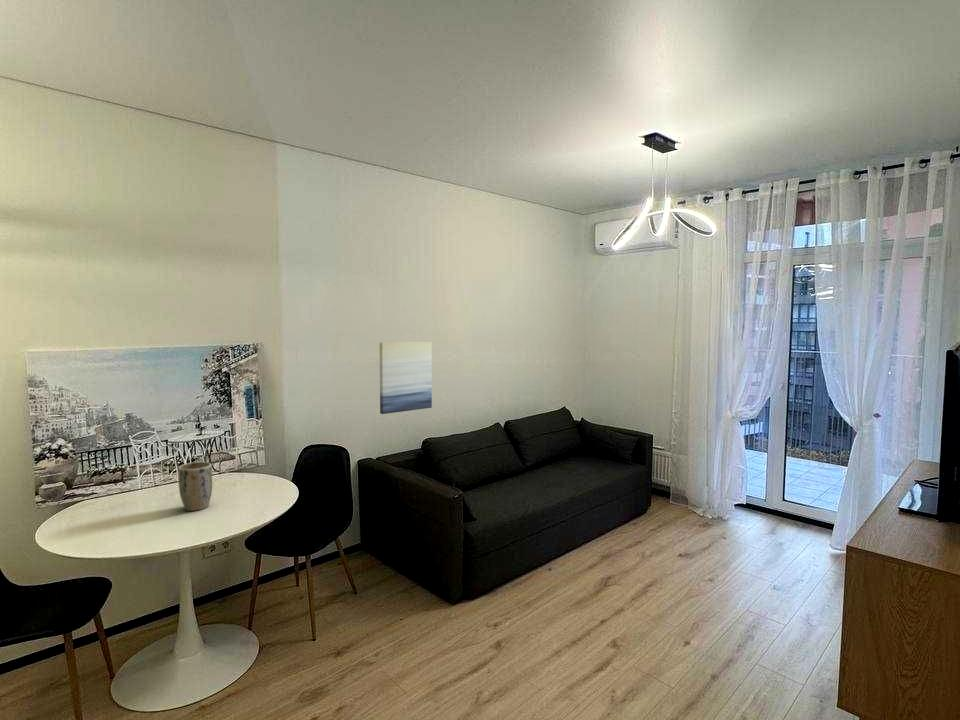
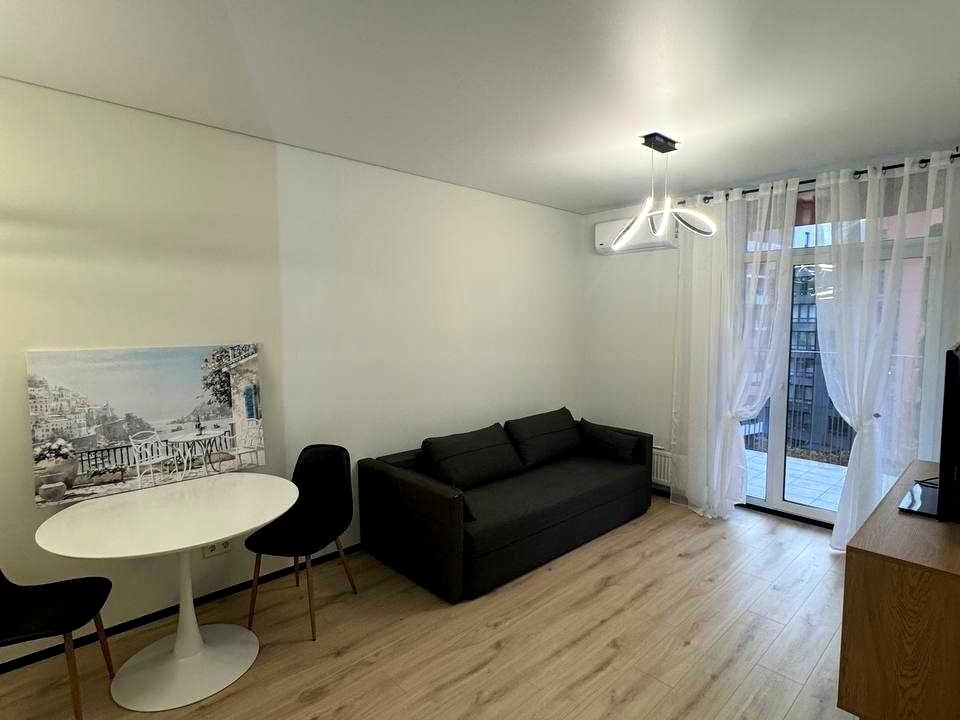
- wall art [379,341,433,415]
- plant pot [177,461,213,512]
